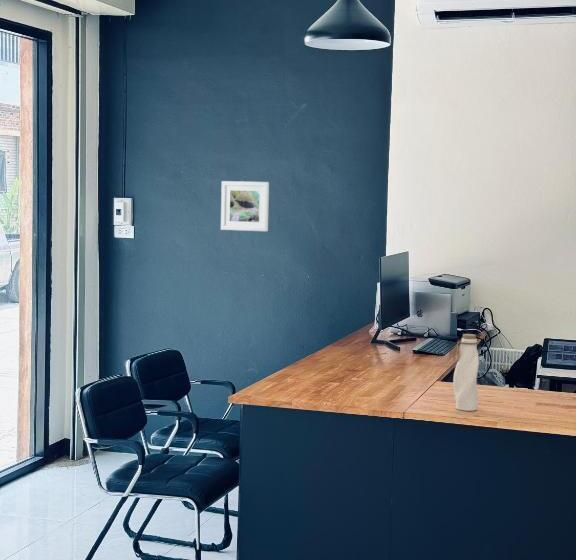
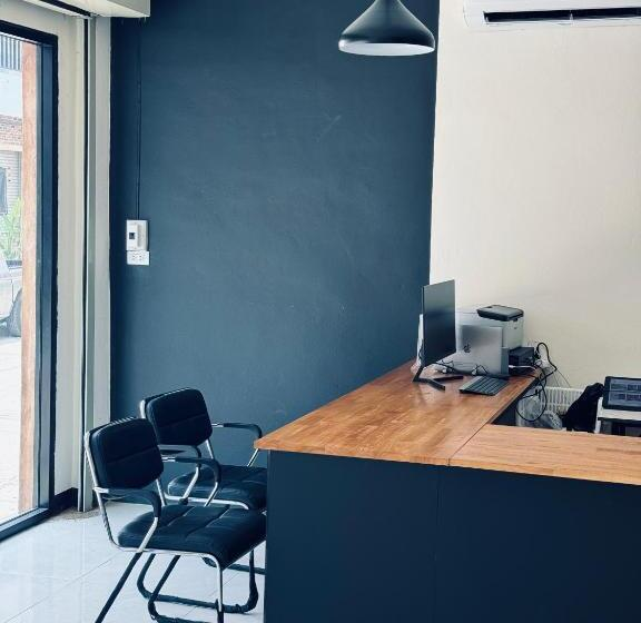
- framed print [220,180,270,232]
- water bottle [452,333,480,412]
